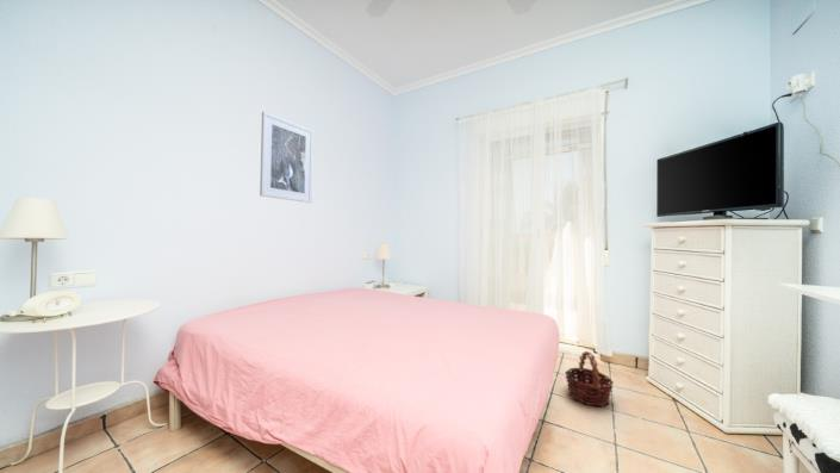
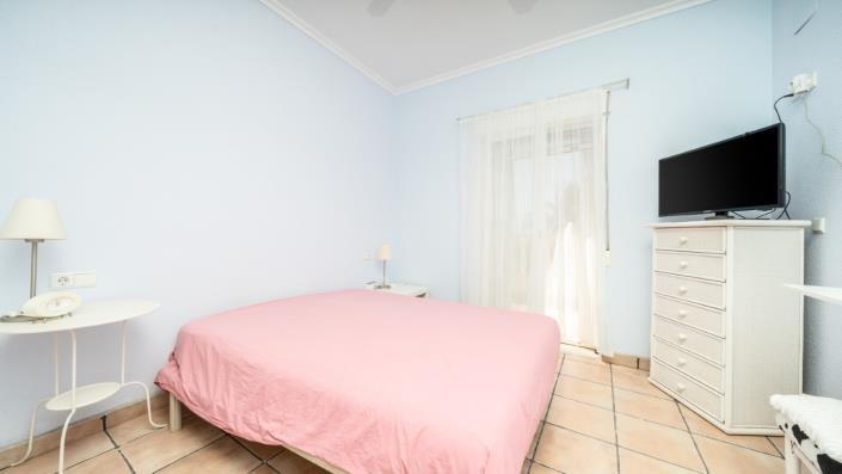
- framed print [259,111,315,204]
- basket [564,350,615,407]
